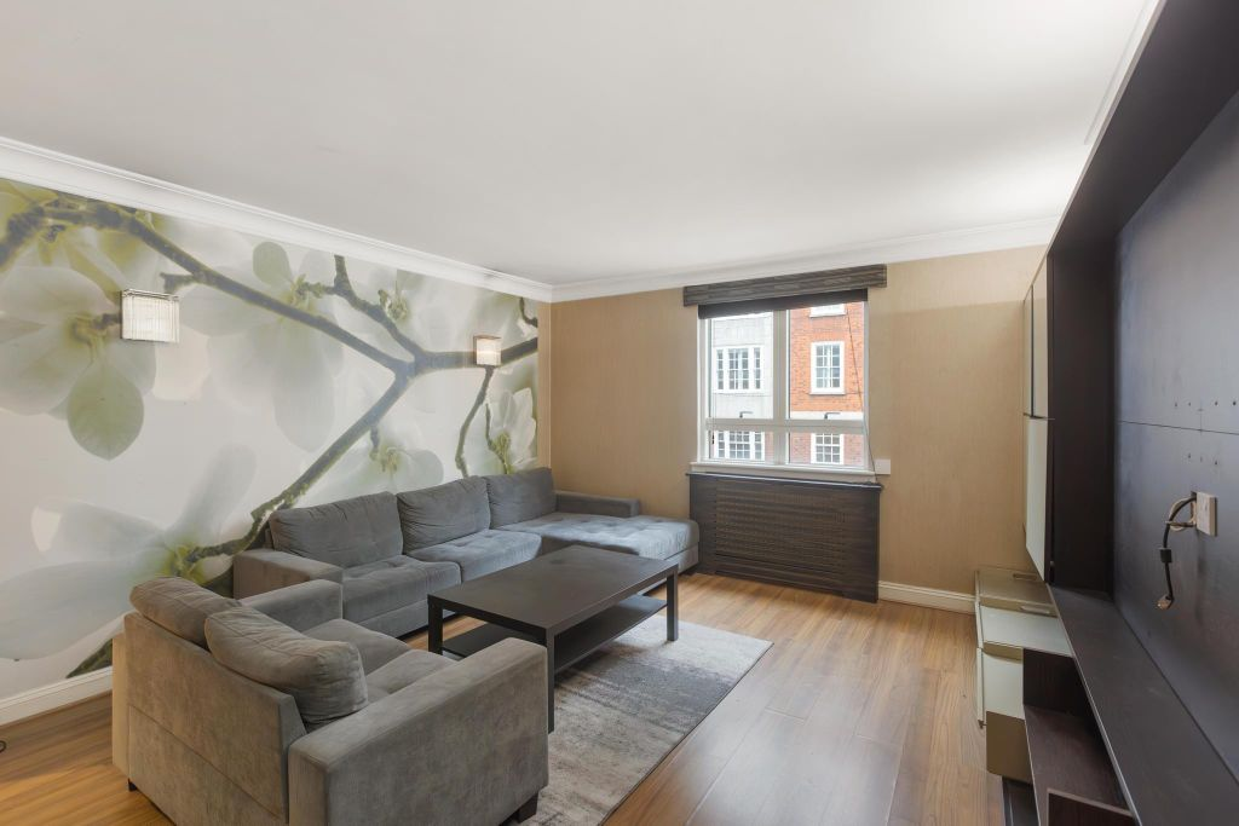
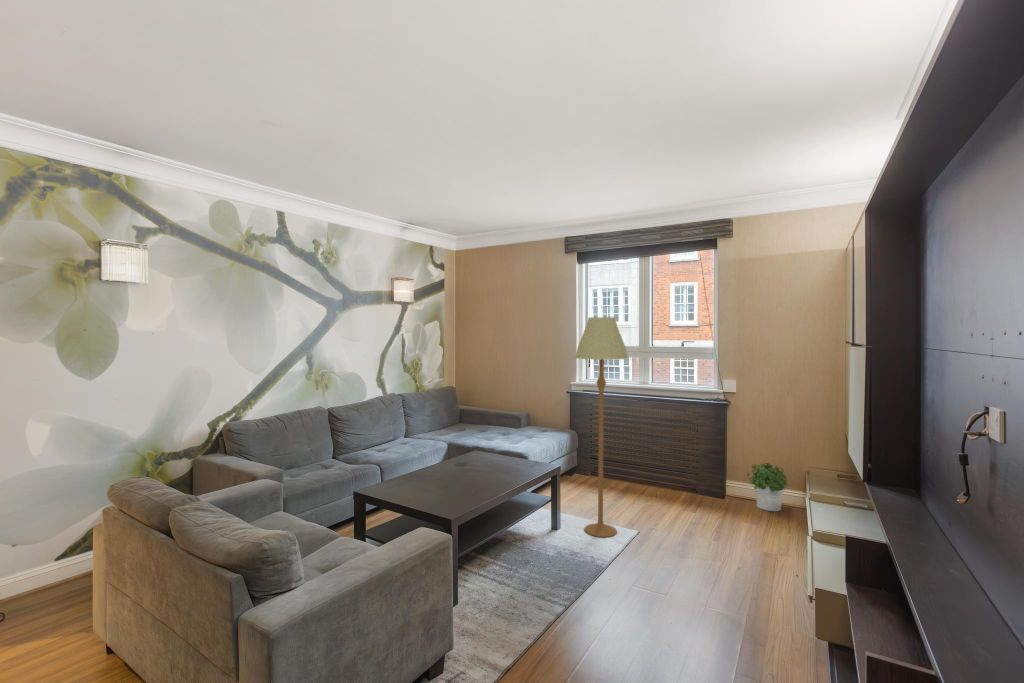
+ potted plant [746,461,789,512]
+ floor lamp [574,316,630,538]
